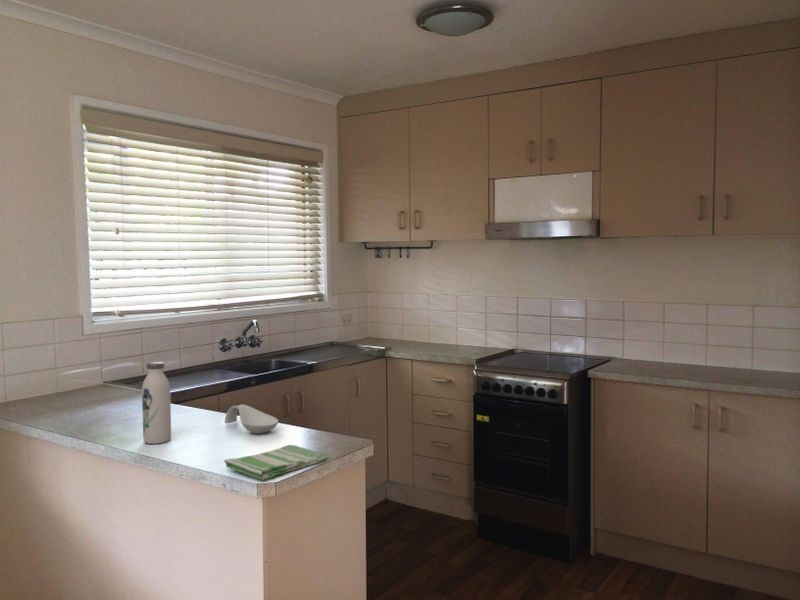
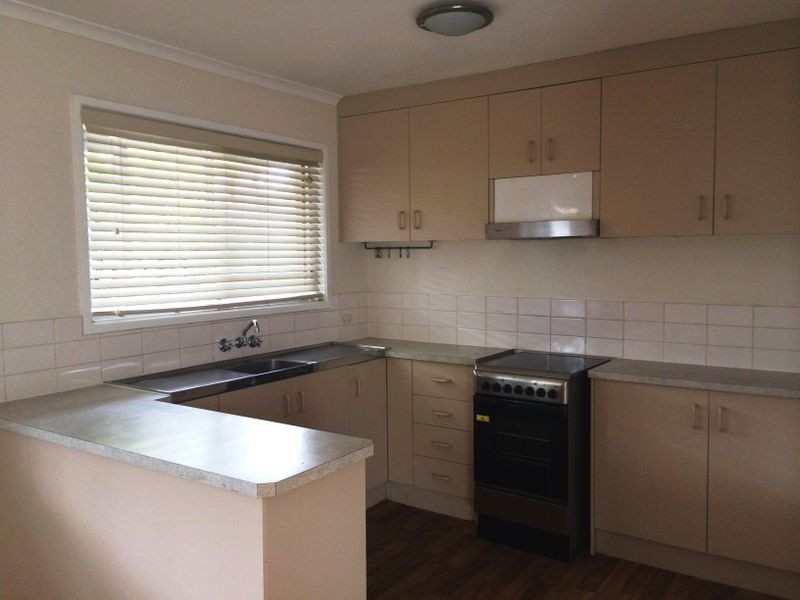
- dish towel [223,444,329,481]
- water bottle [141,361,172,445]
- spoon rest [224,404,279,435]
